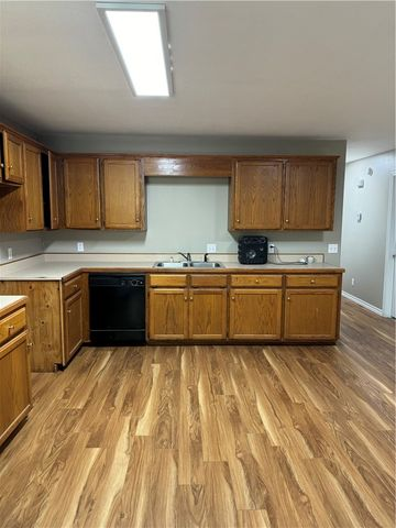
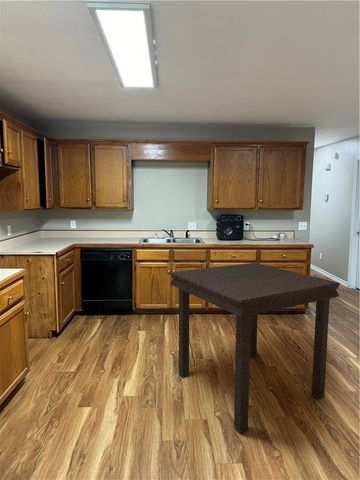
+ dining table [169,262,341,434]
